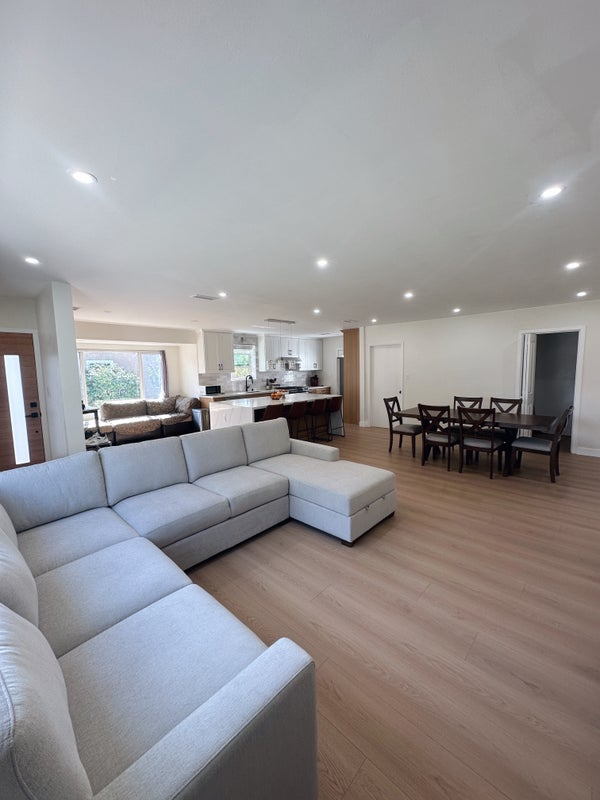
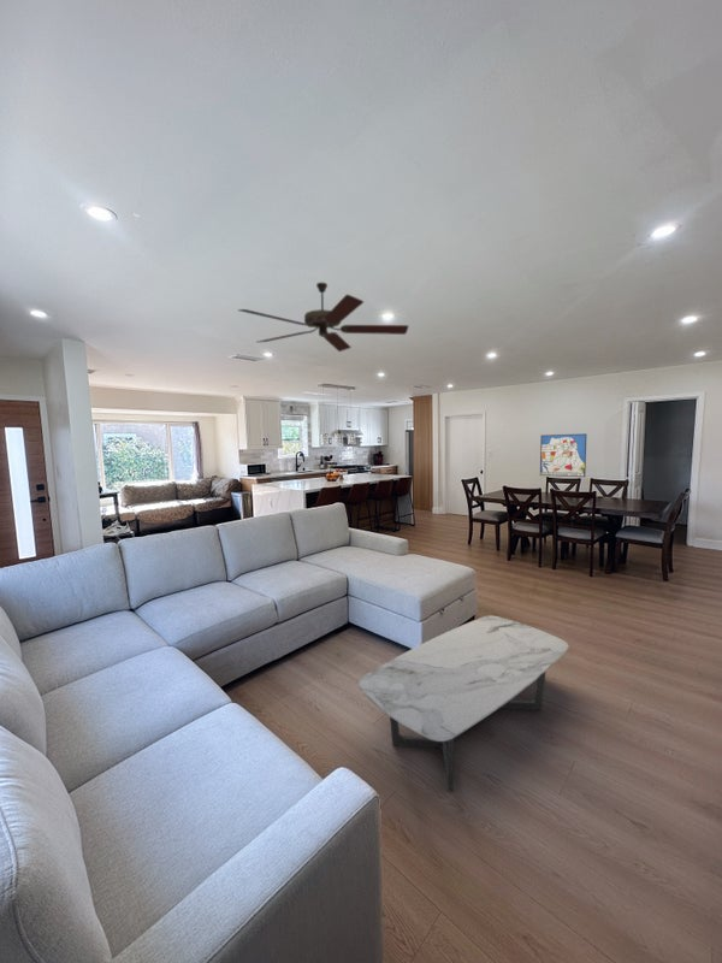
+ wall art [539,432,587,478]
+ ceiling fan [237,282,409,353]
+ coffee table [357,615,569,792]
